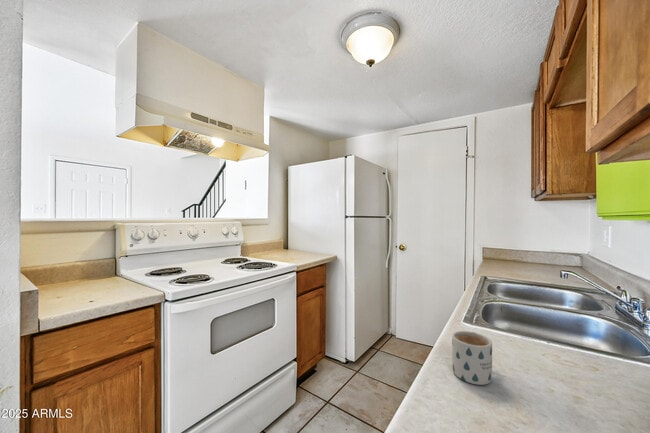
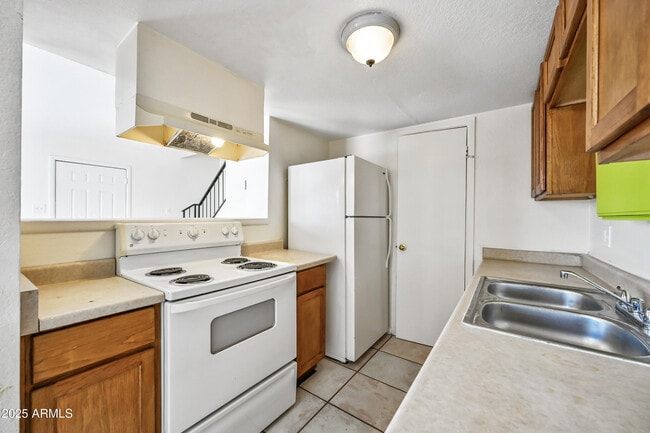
- mug [451,330,493,386]
